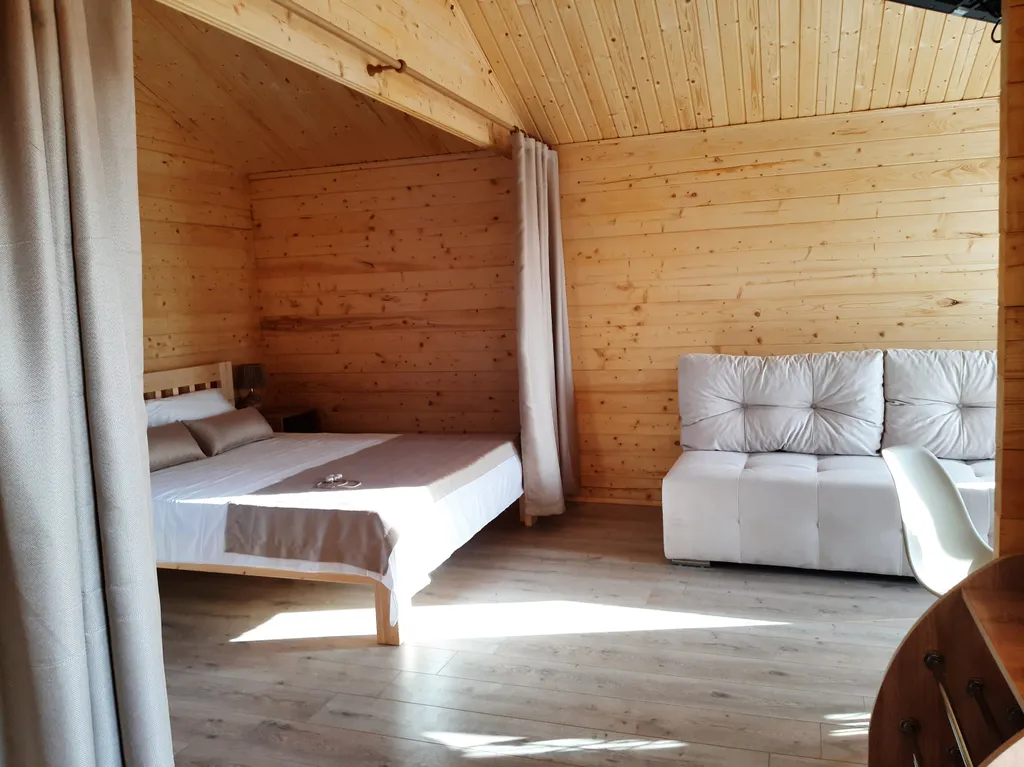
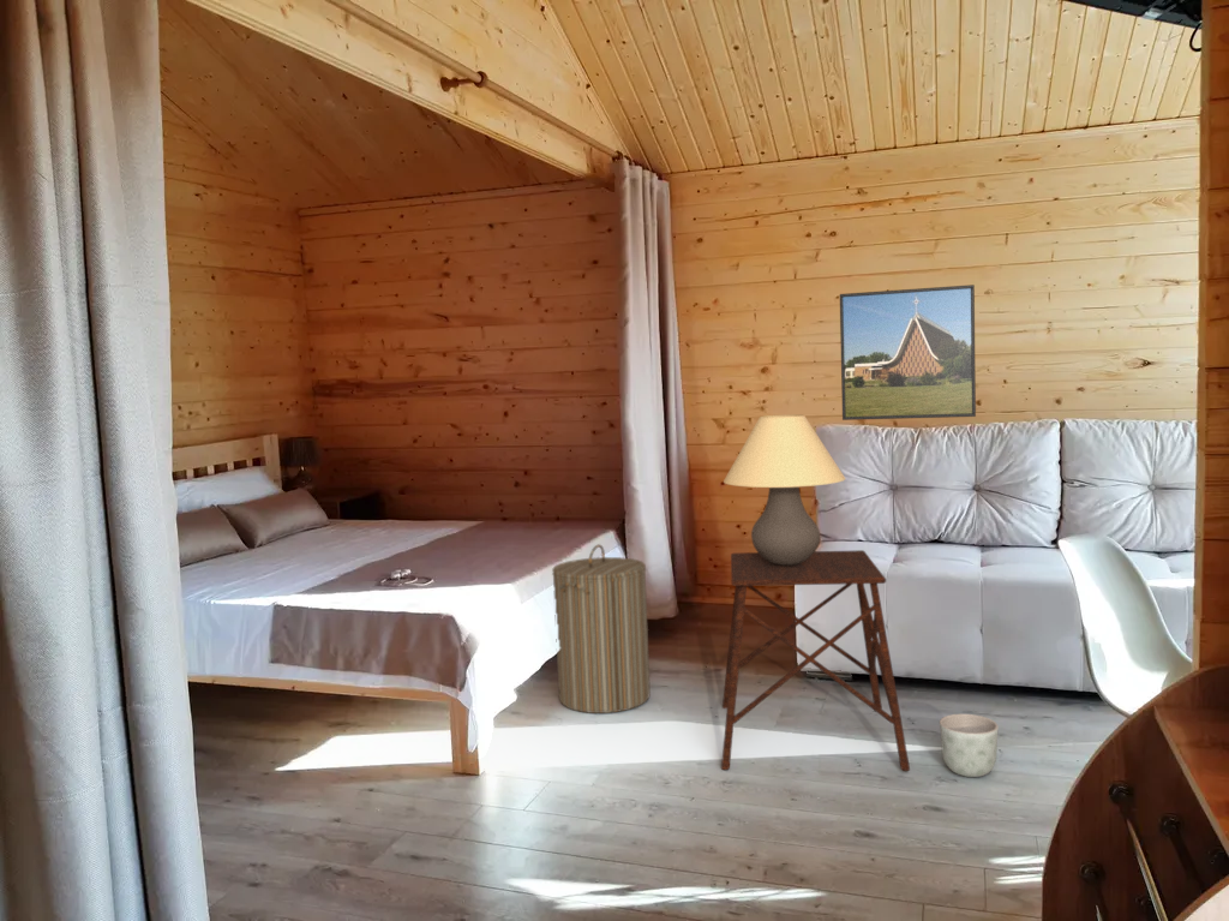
+ laundry hamper [551,543,652,714]
+ planter [939,713,1000,778]
+ side table [720,549,911,772]
+ table lamp [723,414,846,566]
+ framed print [839,283,977,421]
